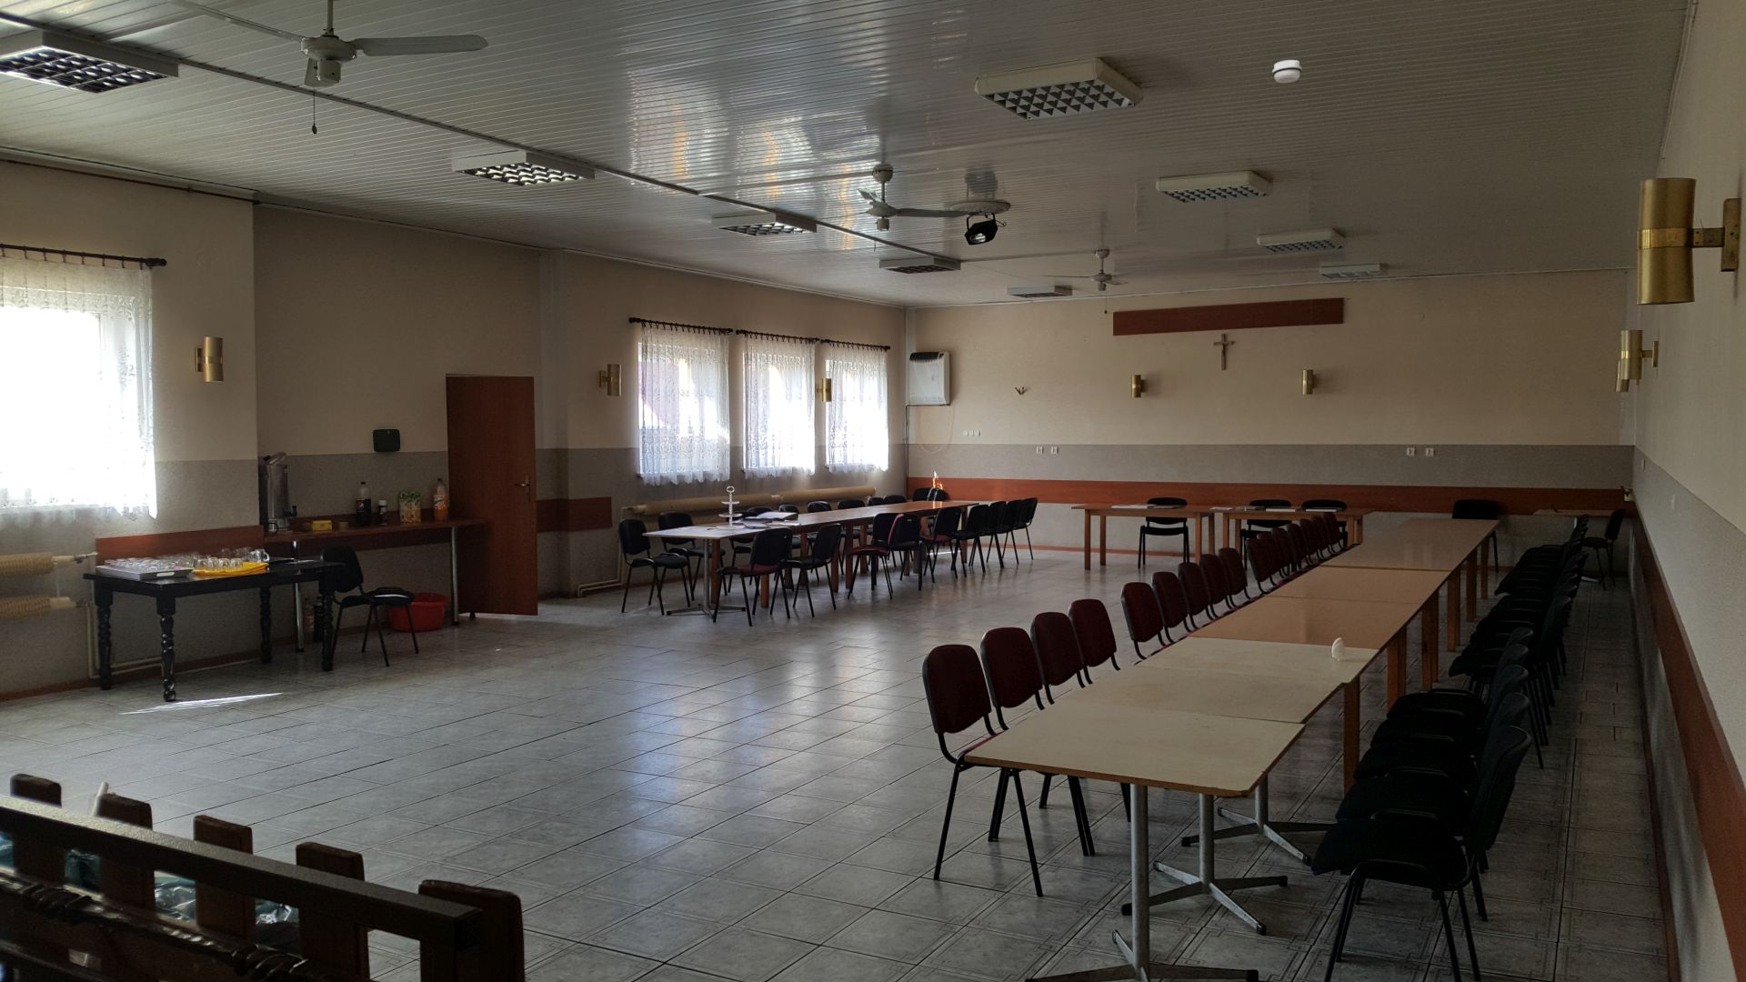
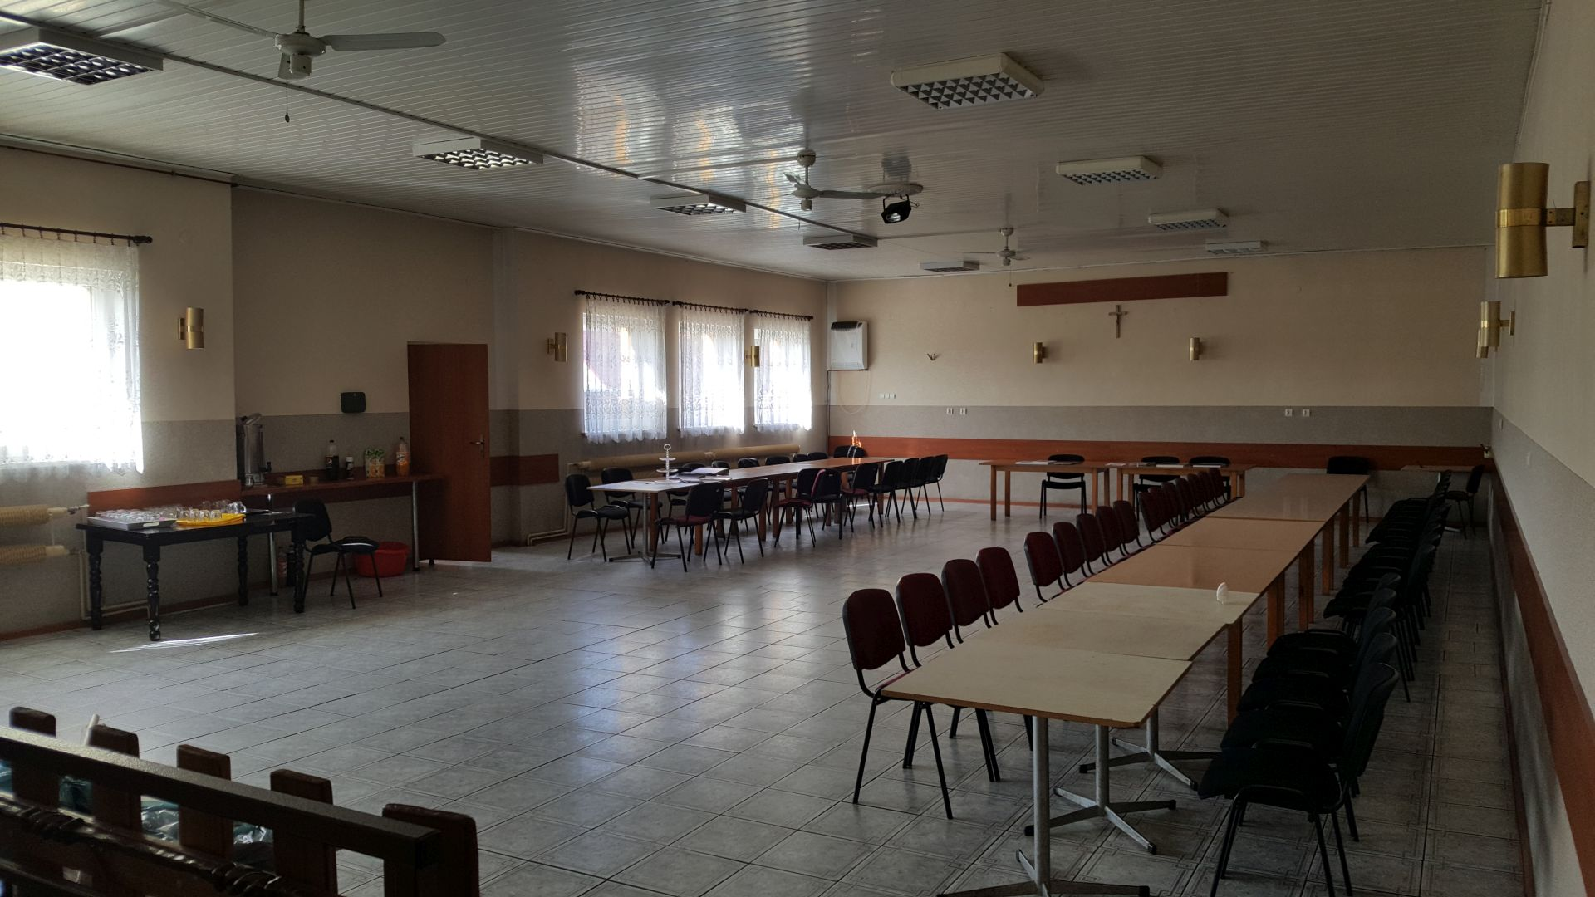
- smoke detector [1271,59,1302,84]
